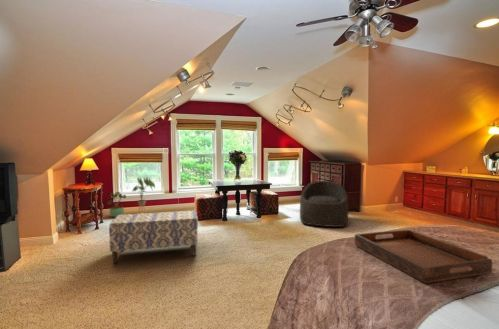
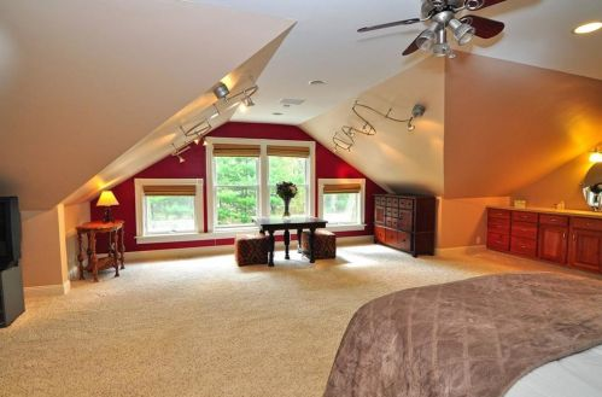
- bench [108,209,199,264]
- armchair [299,180,349,228]
- potted plant [107,191,127,218]
- serving tray [354,229,493,284]
- house plant [131,177,156,213]
